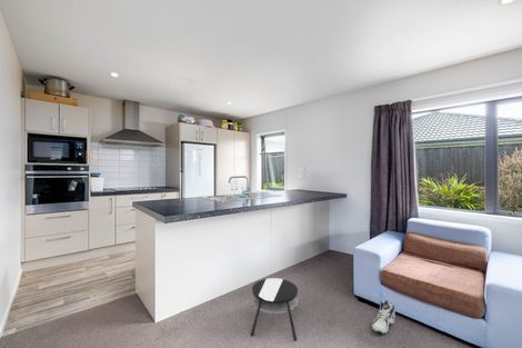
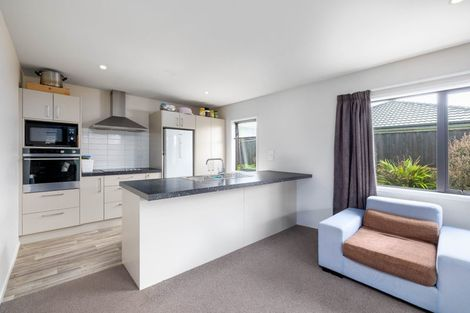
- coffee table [250,277,299,342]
- sneaker [371,299,396,335]
